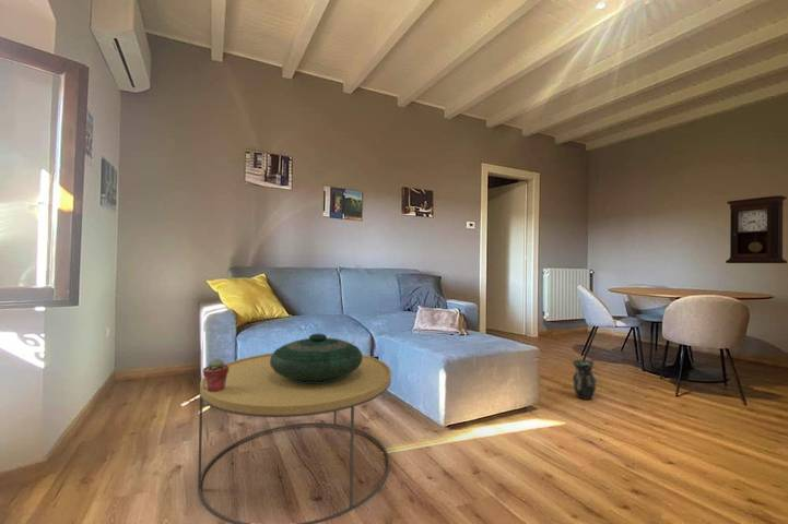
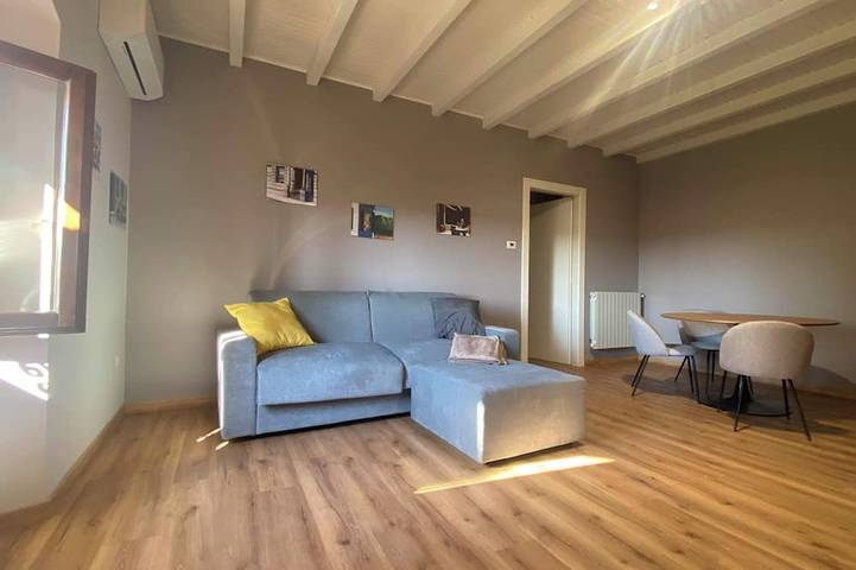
- potted succulent [202,358,228,392]
- vase [572,358,598,401]
- pendulum clock [725,194,788,264]
- coffee table [197,352,392,524]
- decorative bowl [270,333,363,383]
